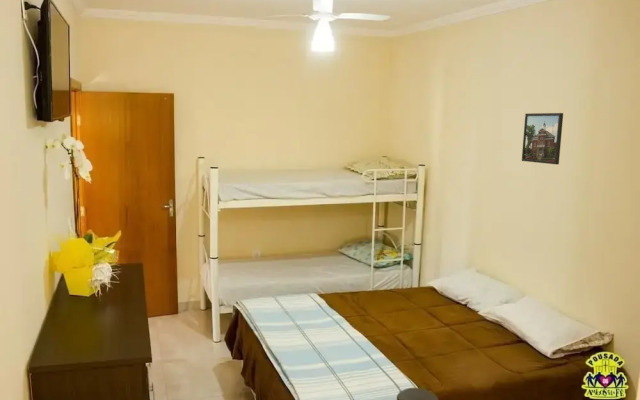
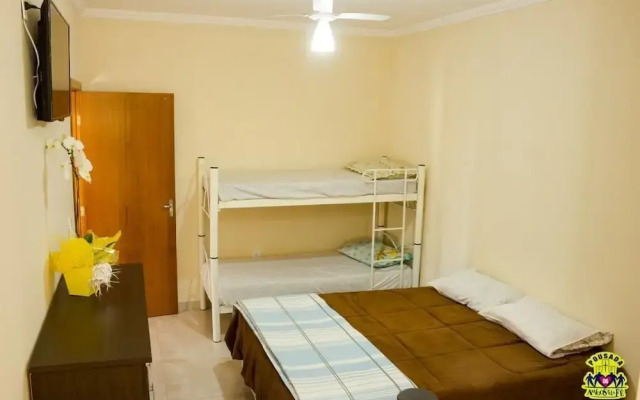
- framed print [521,112,564,165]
